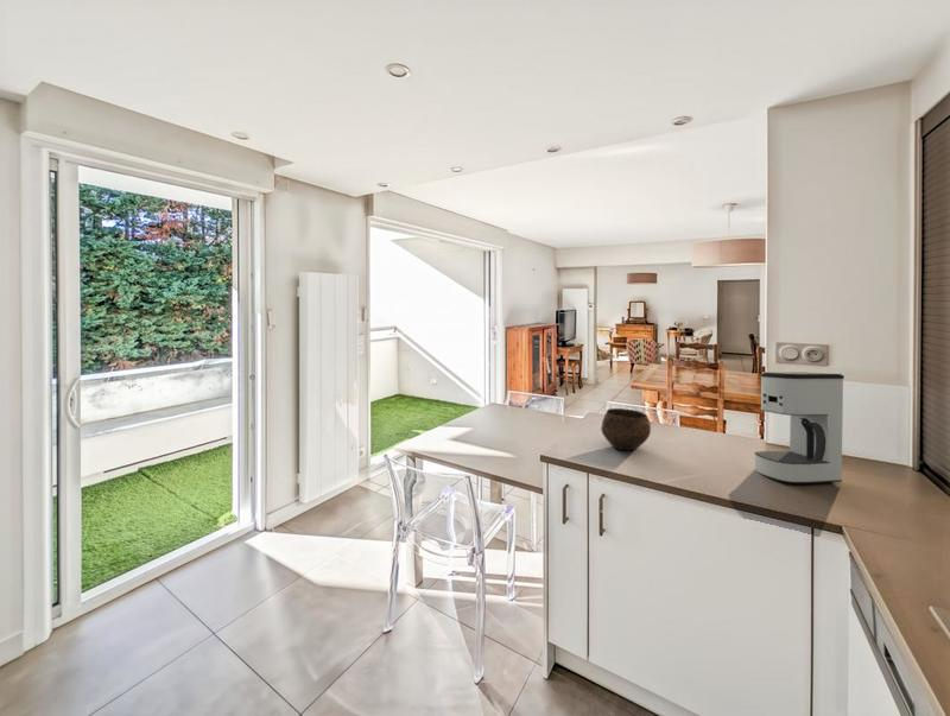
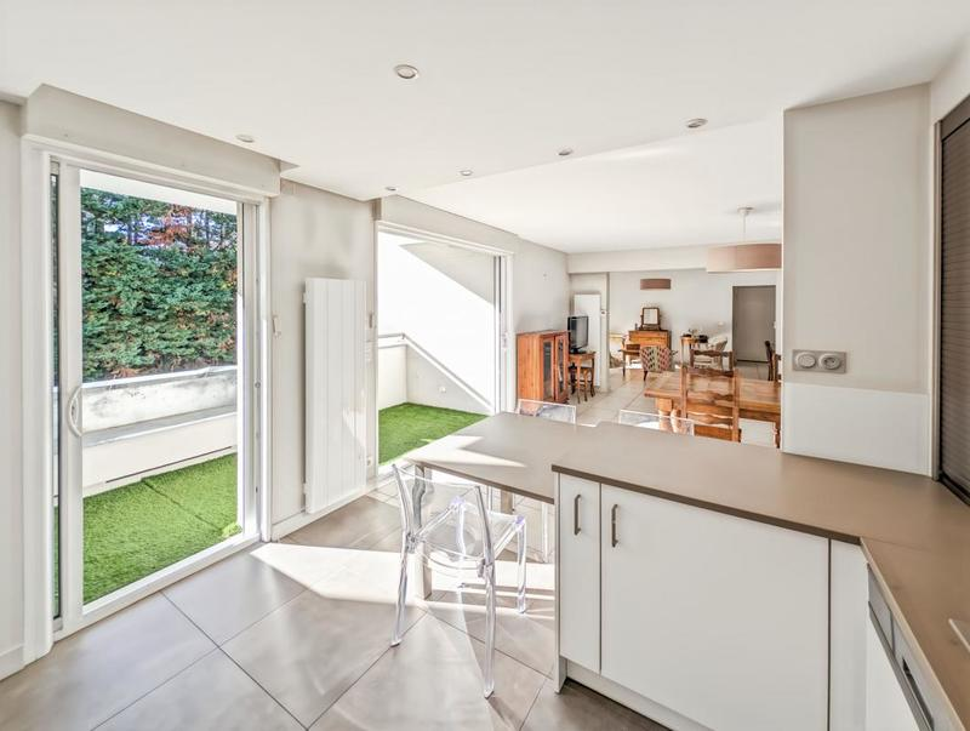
- coffee maker [753,370,846,484]
- bowl [600,407,652,451]
